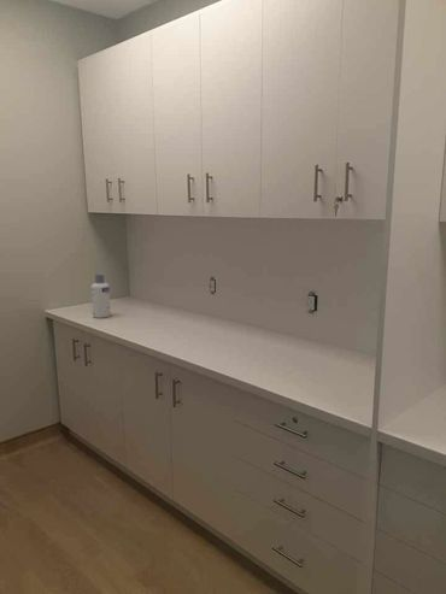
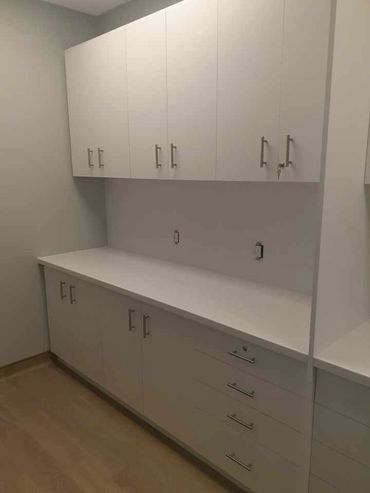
- screw cap bottle [90,274,112,319]
